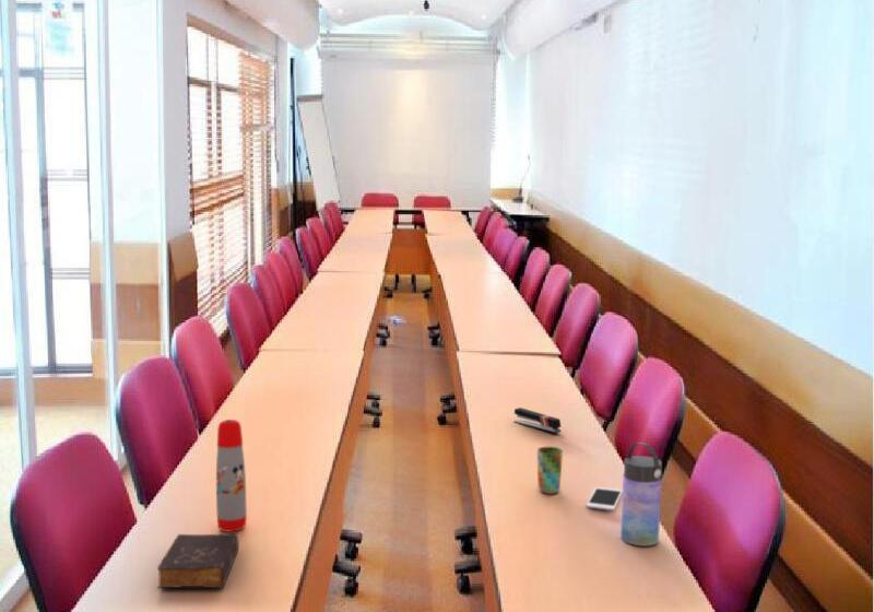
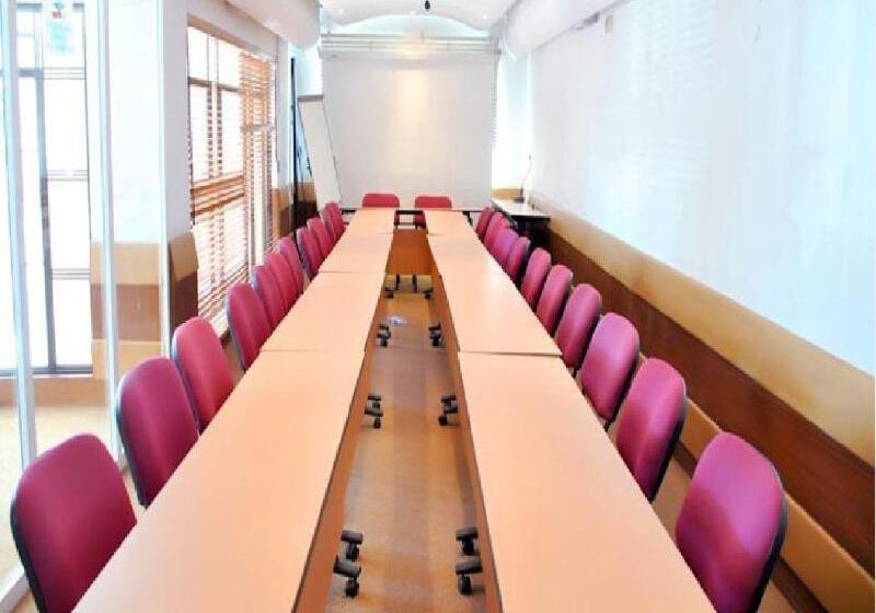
- stapler [513,407,563,435]
- book [156,532,239,590]
- cell phone [584,486,623,511]
- water bottle [619,442,663,546]
- cup [536,446,564,495]
- water bottle [215,419,248,533]
